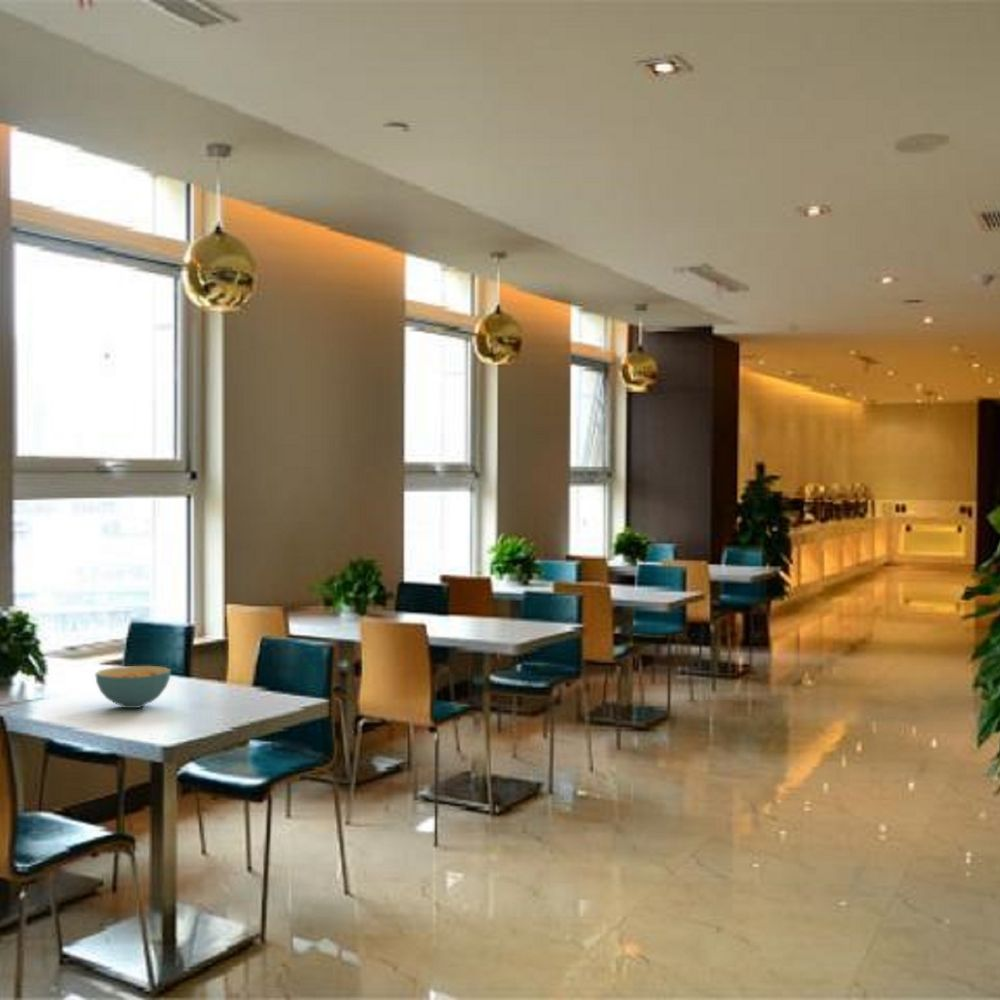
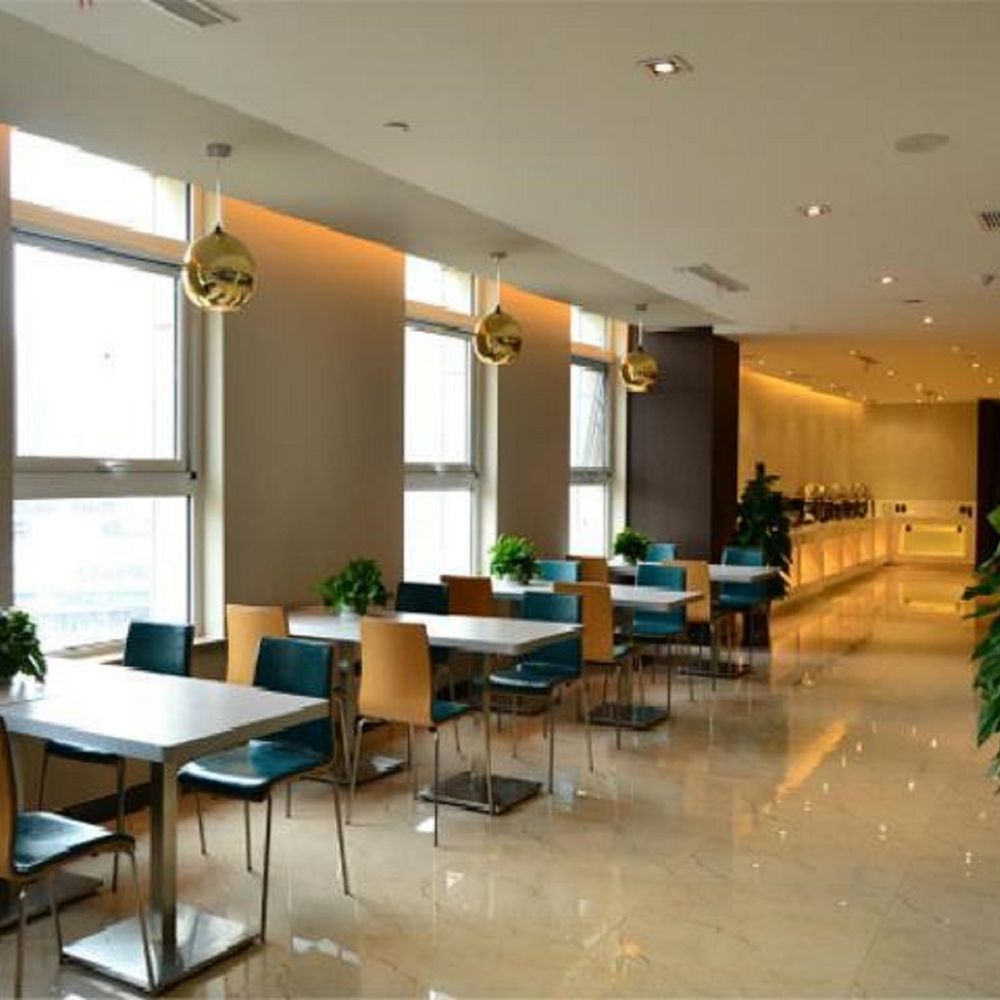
- cereal bowl [94,665,172,709]
